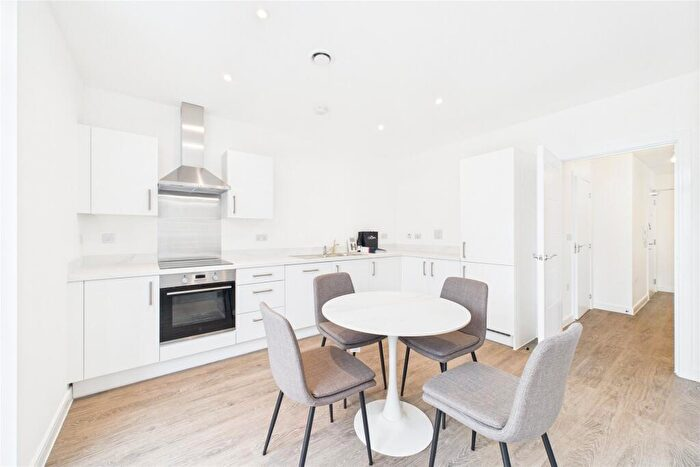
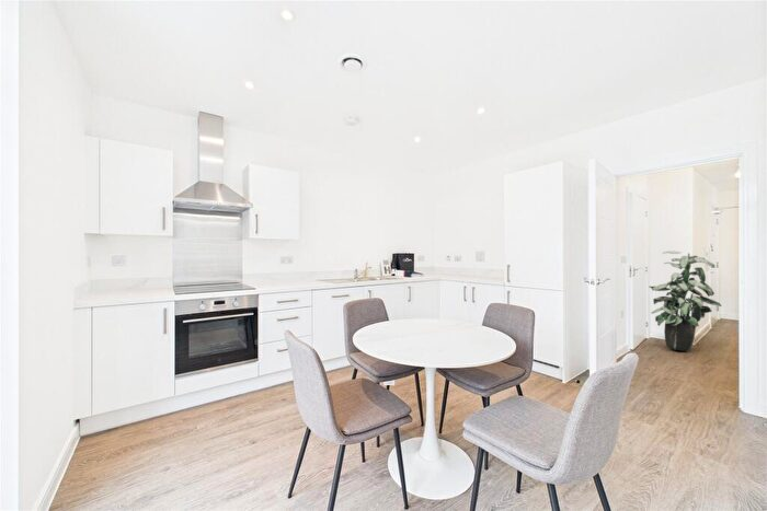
+ indoor plant [648,249,722,353]
